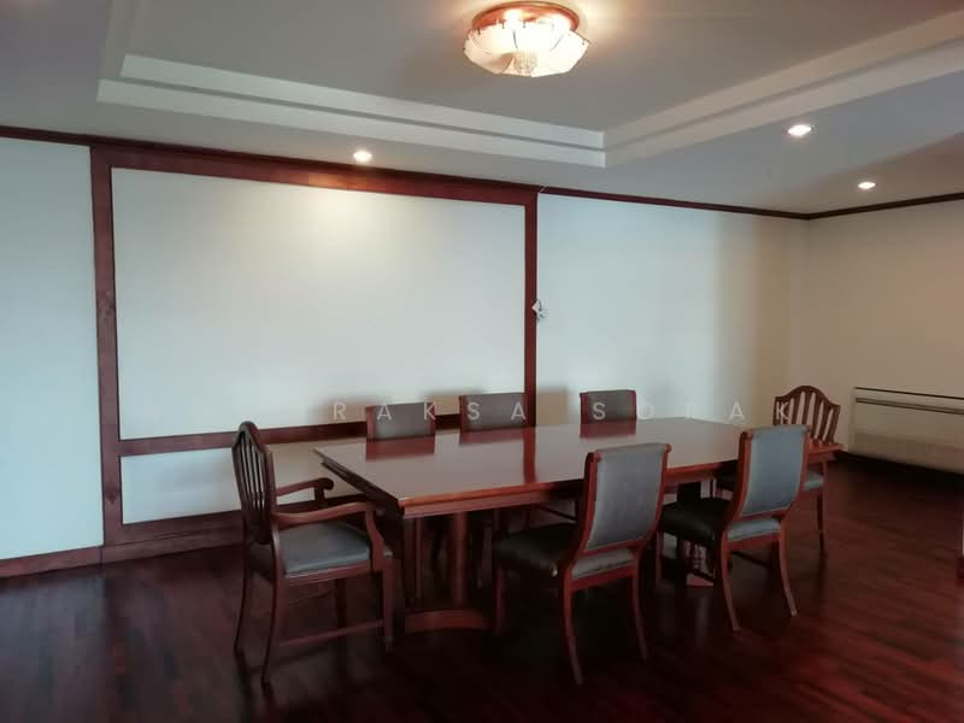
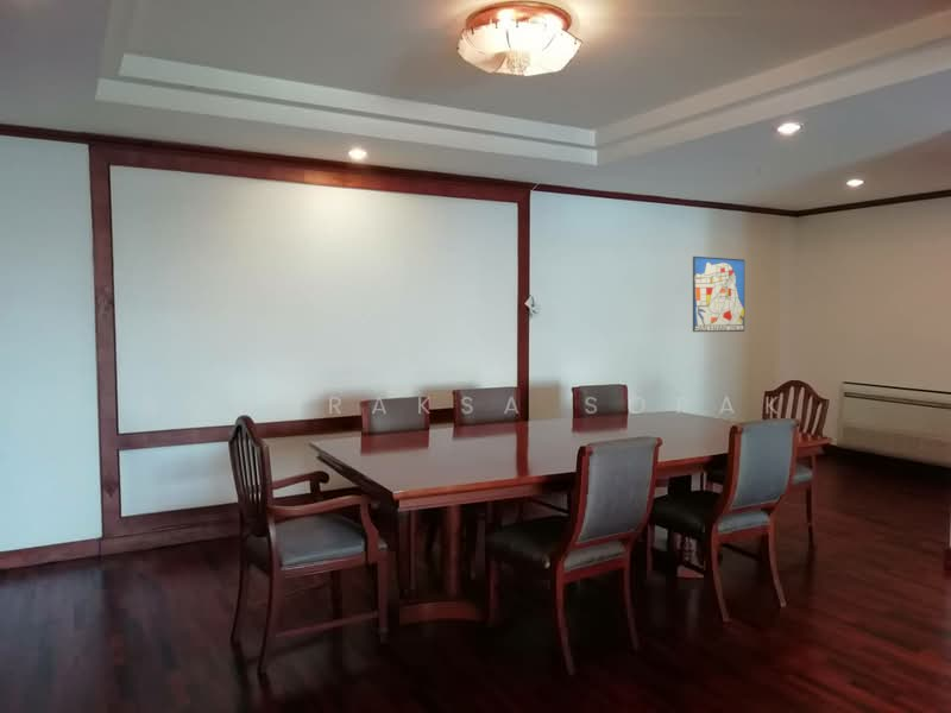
+ wall art [692,255,745,333]
